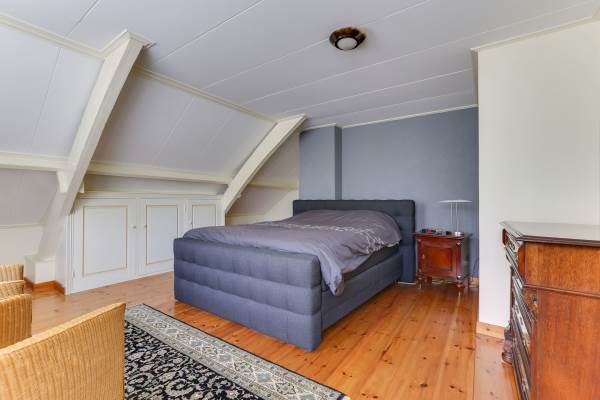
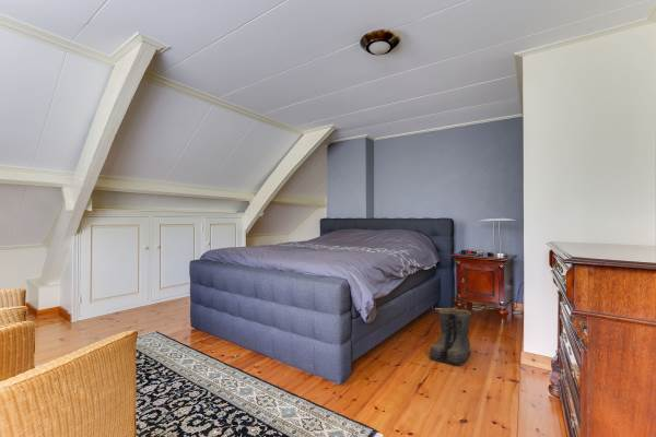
+ boots [429,307,472,366]
